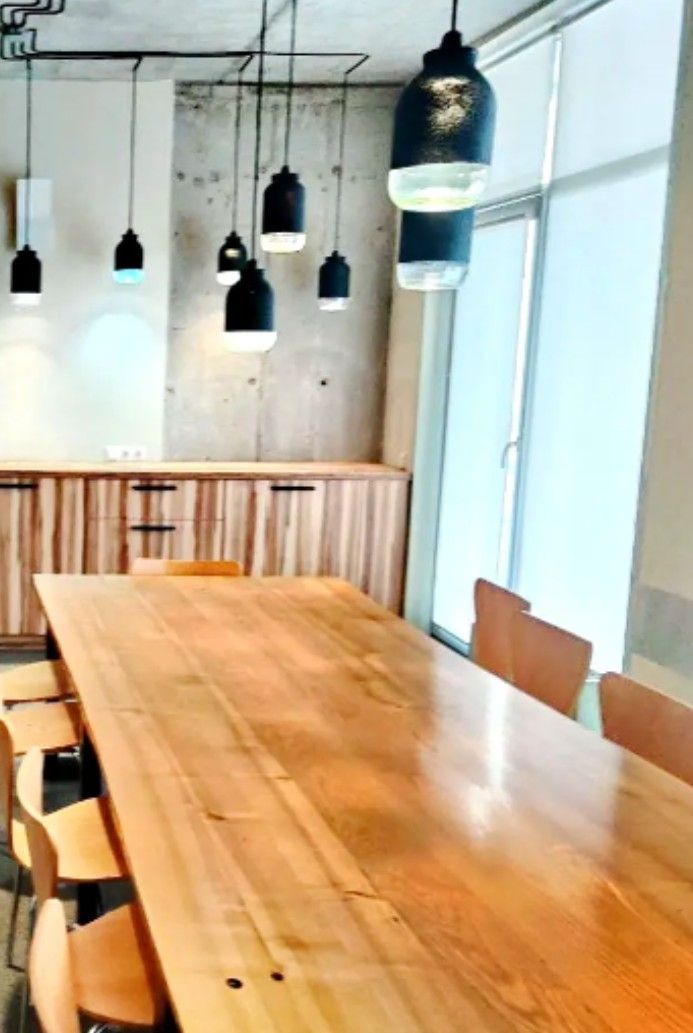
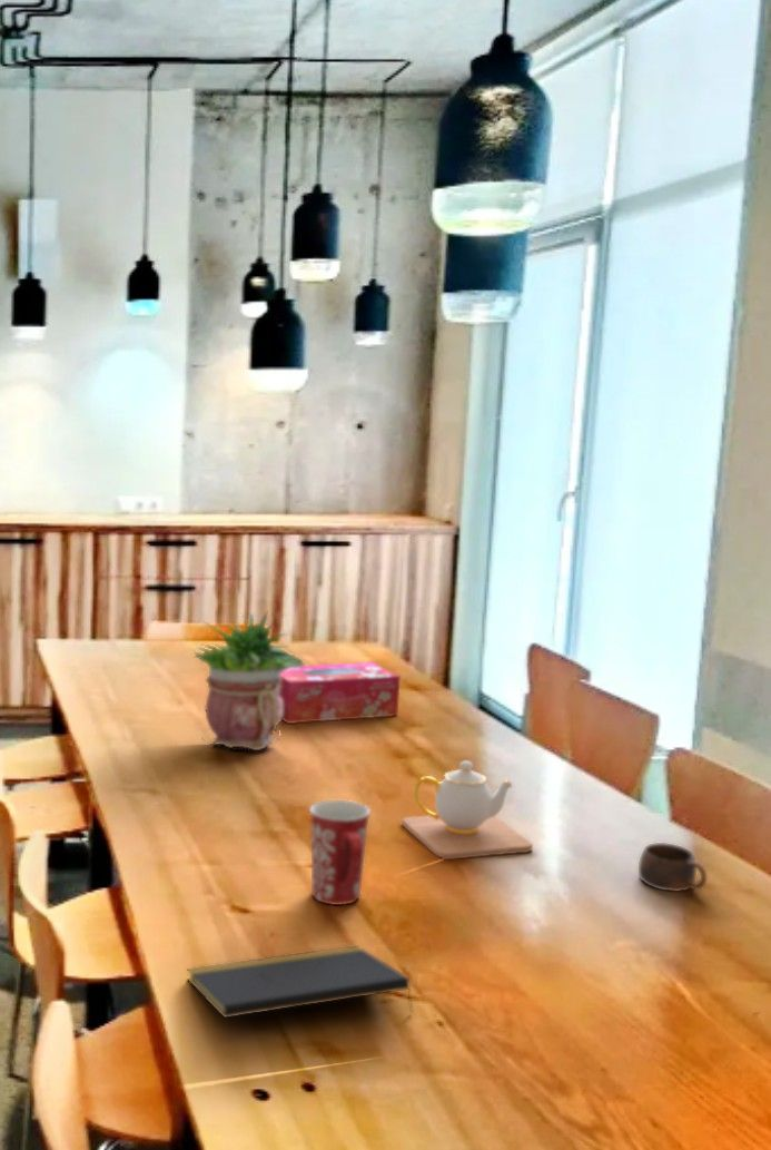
+ tissue box [278,661,402,725]
+ cup [637,842,708,893]
+ notepad [187,944,414,1019]
+ mug [308,799,372,906]
+ potted plant [192,609,306,751]
+ teapot [401,760,534,861]
